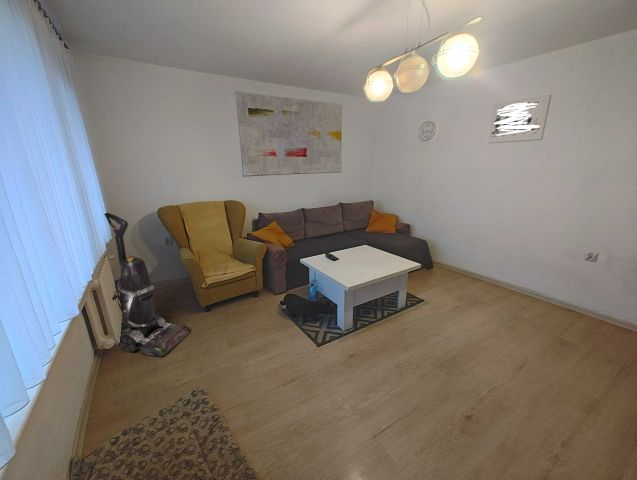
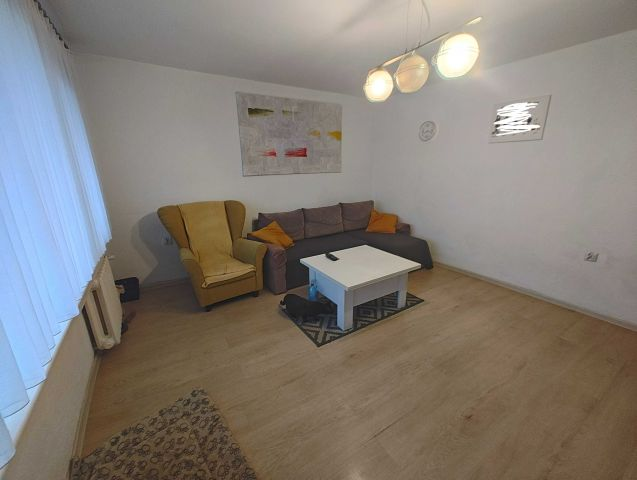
- vacuum cleaner [103,212,191,357]
